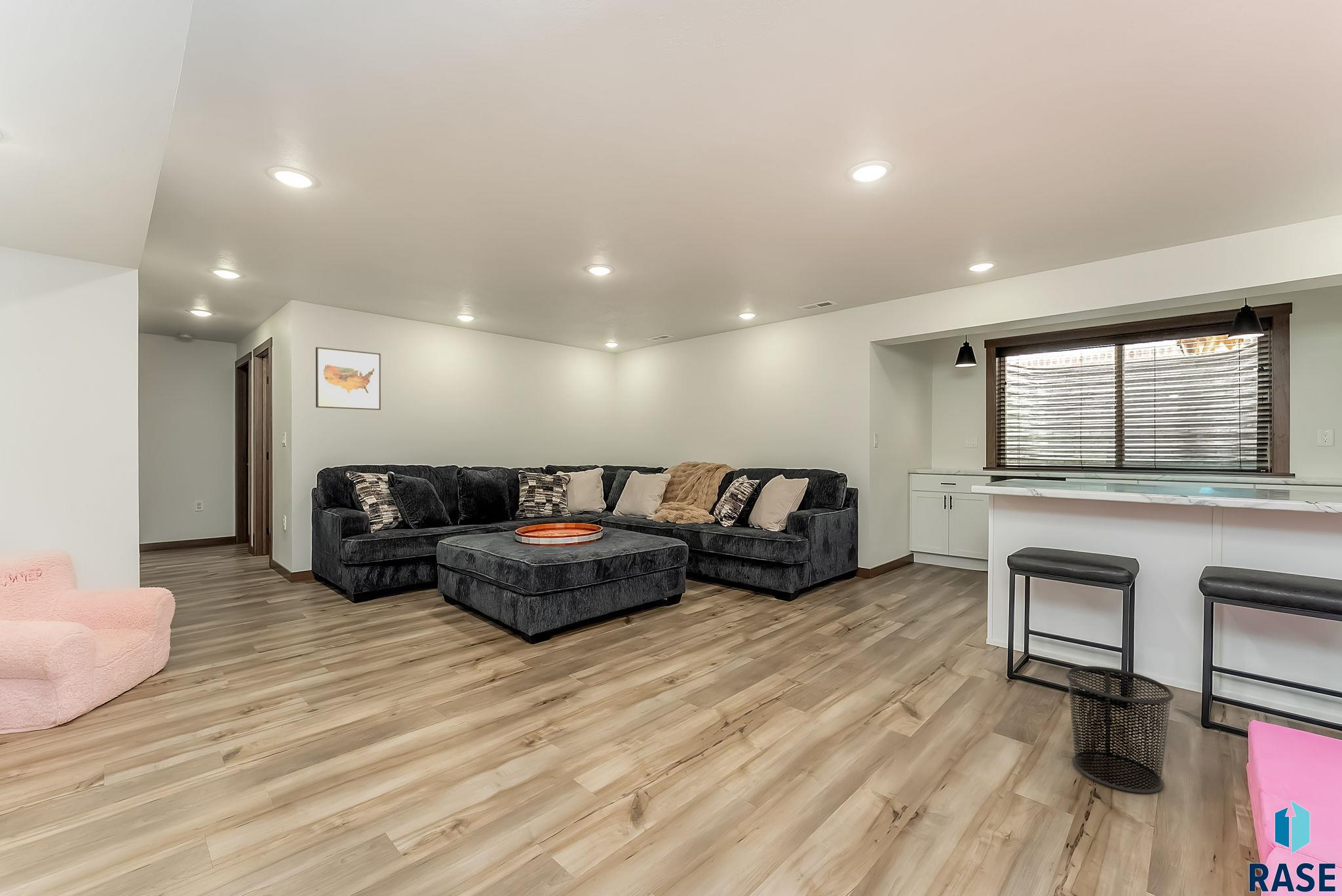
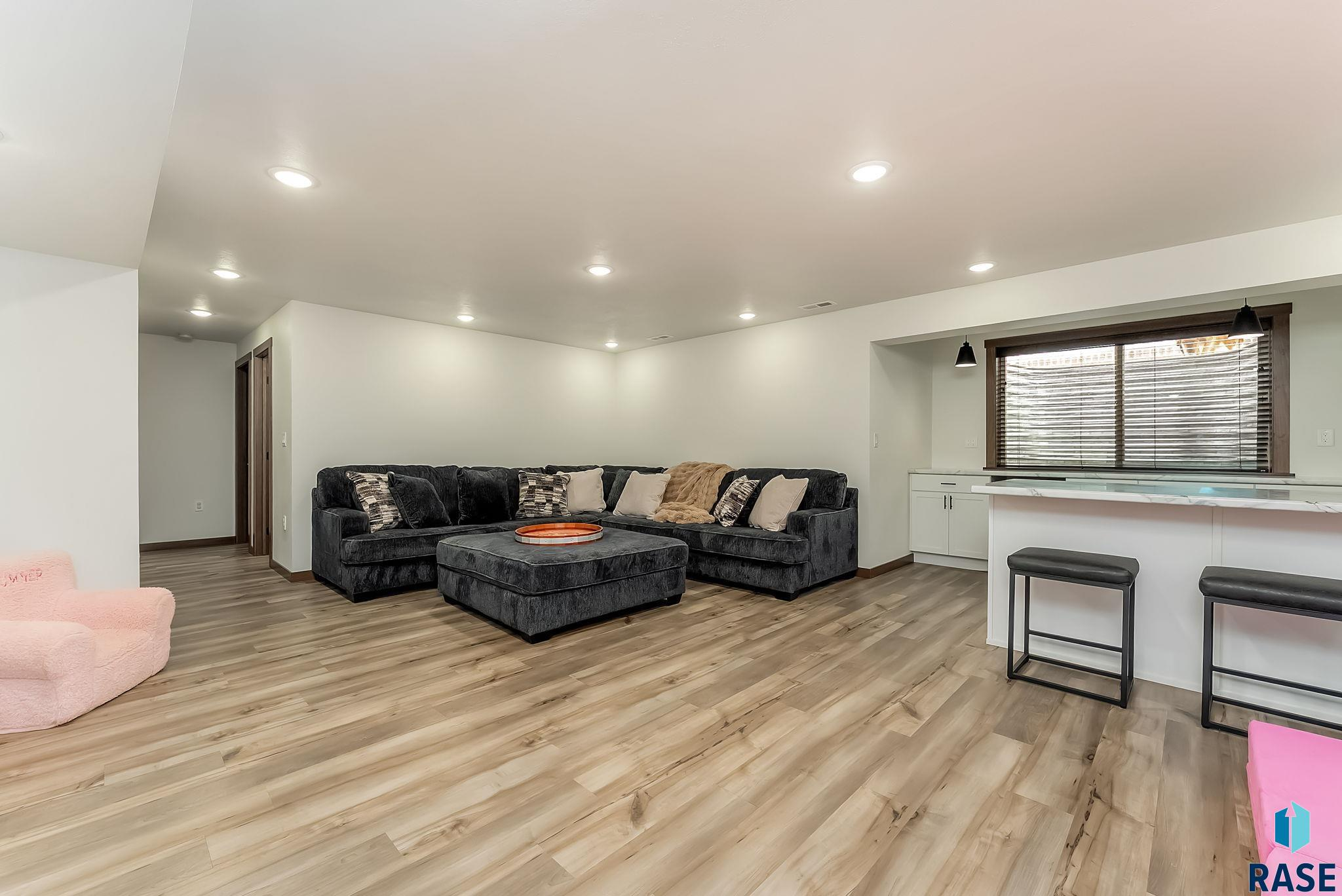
- wall art [315,346,381,411]
- waste bin [1065,665,1174,794]
